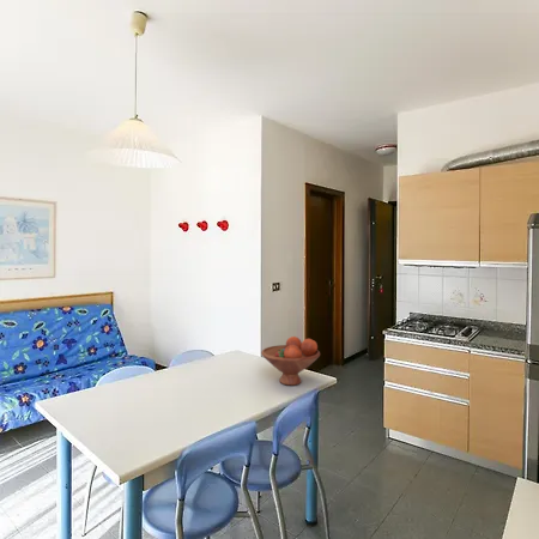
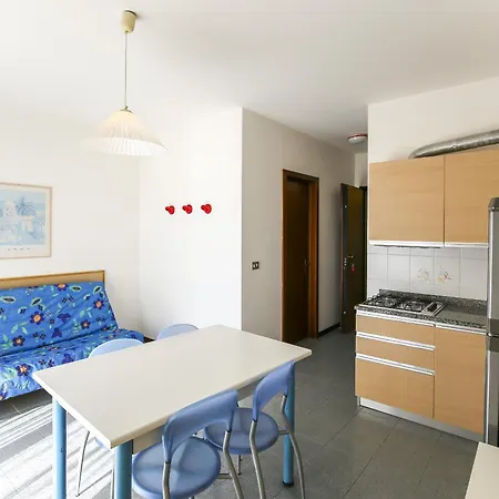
- fruit bowl [260,335,321,387]
